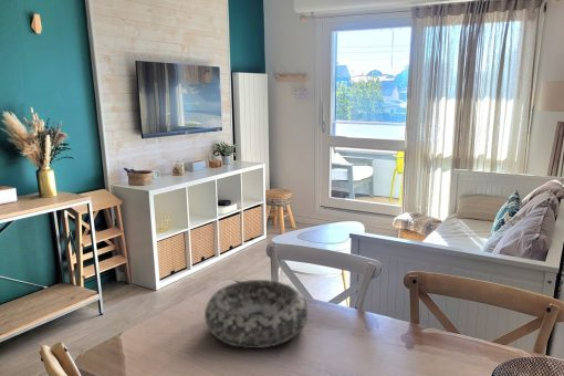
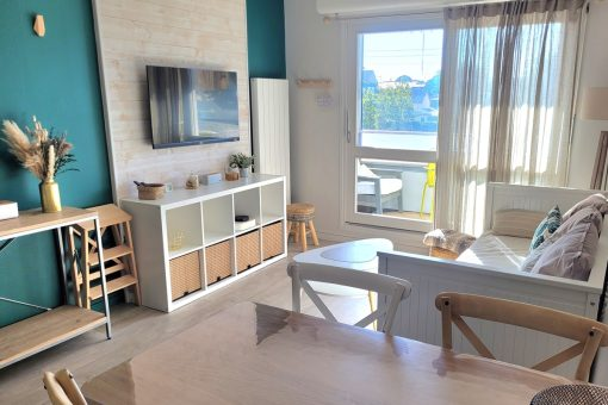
- decorative bowl [203,279,309,349]
